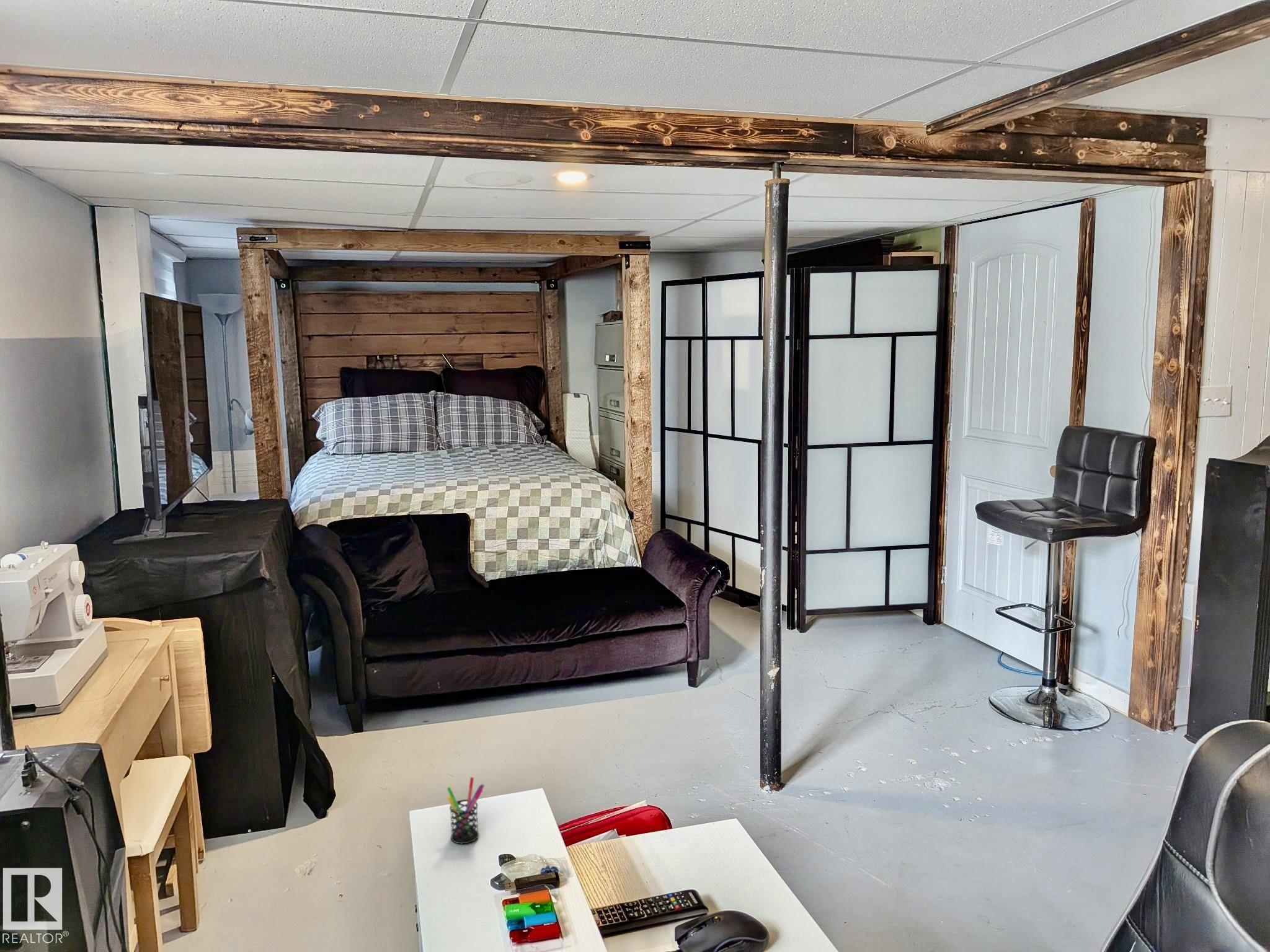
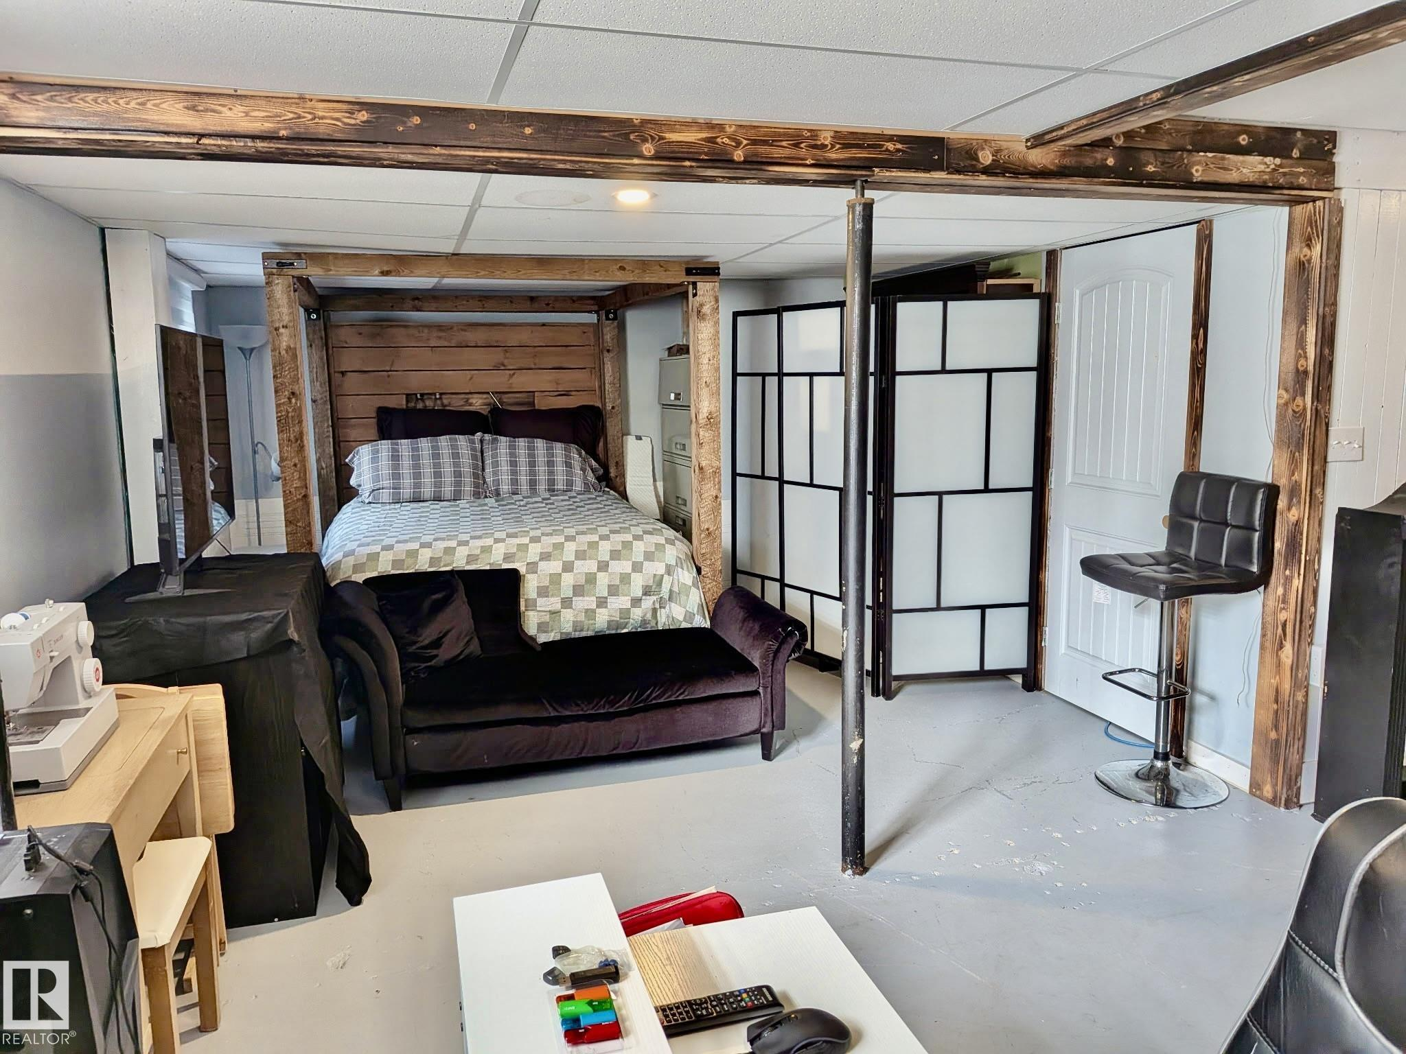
- pen holder [446,777,485,844]
